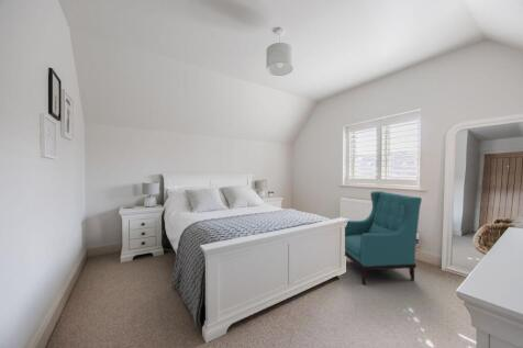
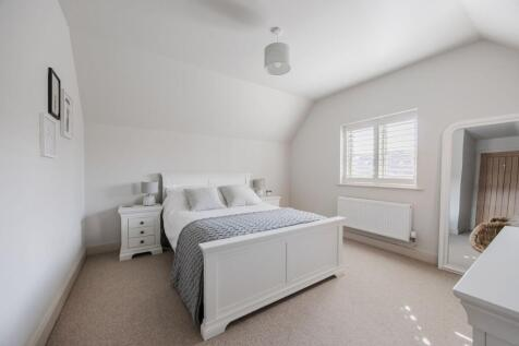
- armchair [344,190,423,285]
